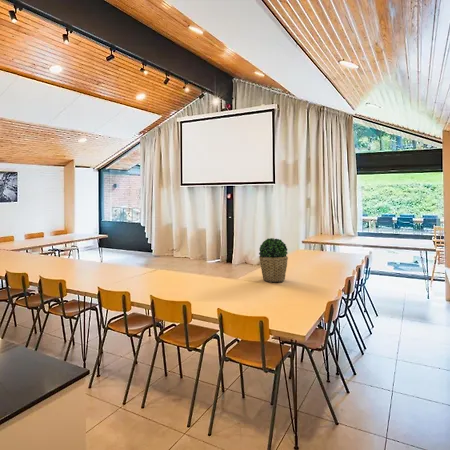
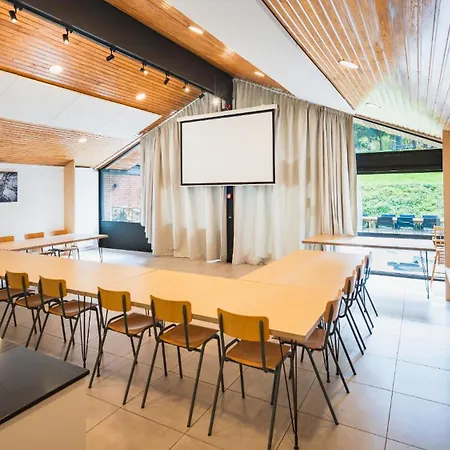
- potted plant [258,237,289,283]
